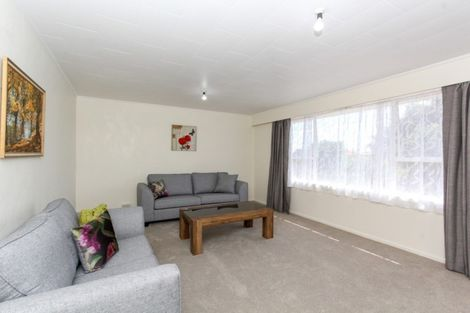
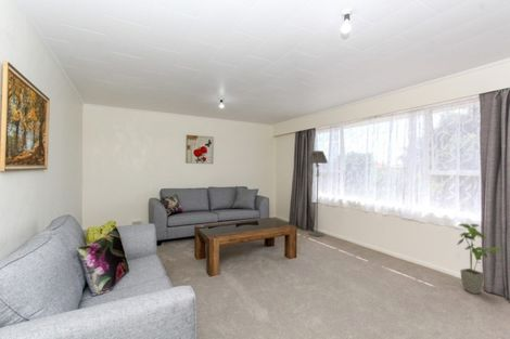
+ floor lamp [307,149,329,237]
+ house plant [456,222,508,295]
